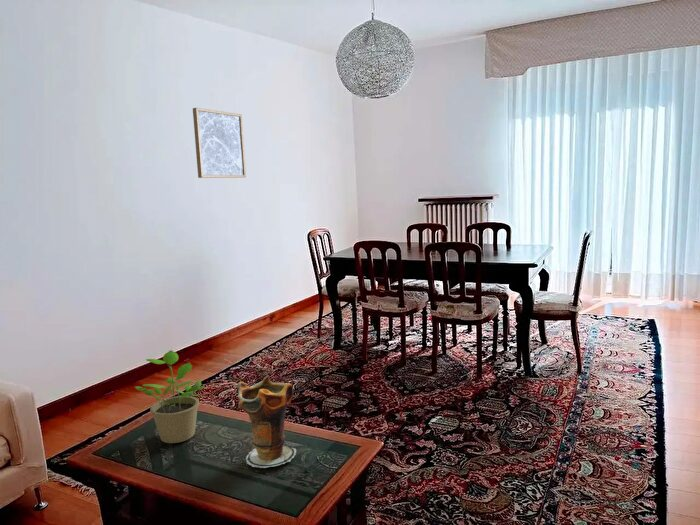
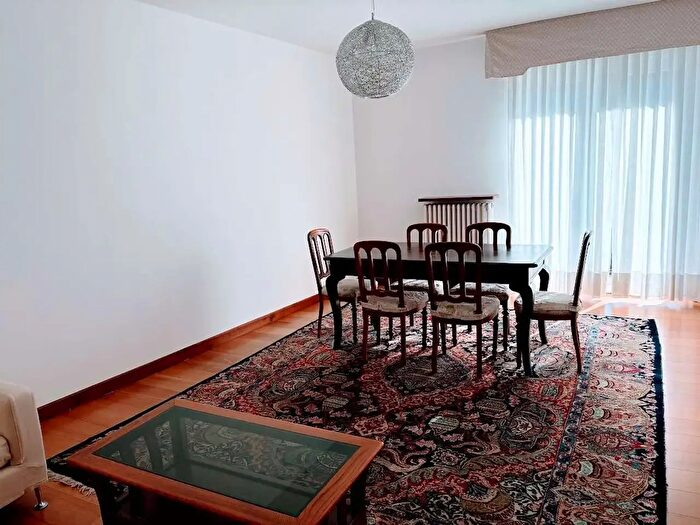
- wall art [192,107,247,179]
- decorative vase [236,374,297,469]
- potted plant [134,349,205,444]
